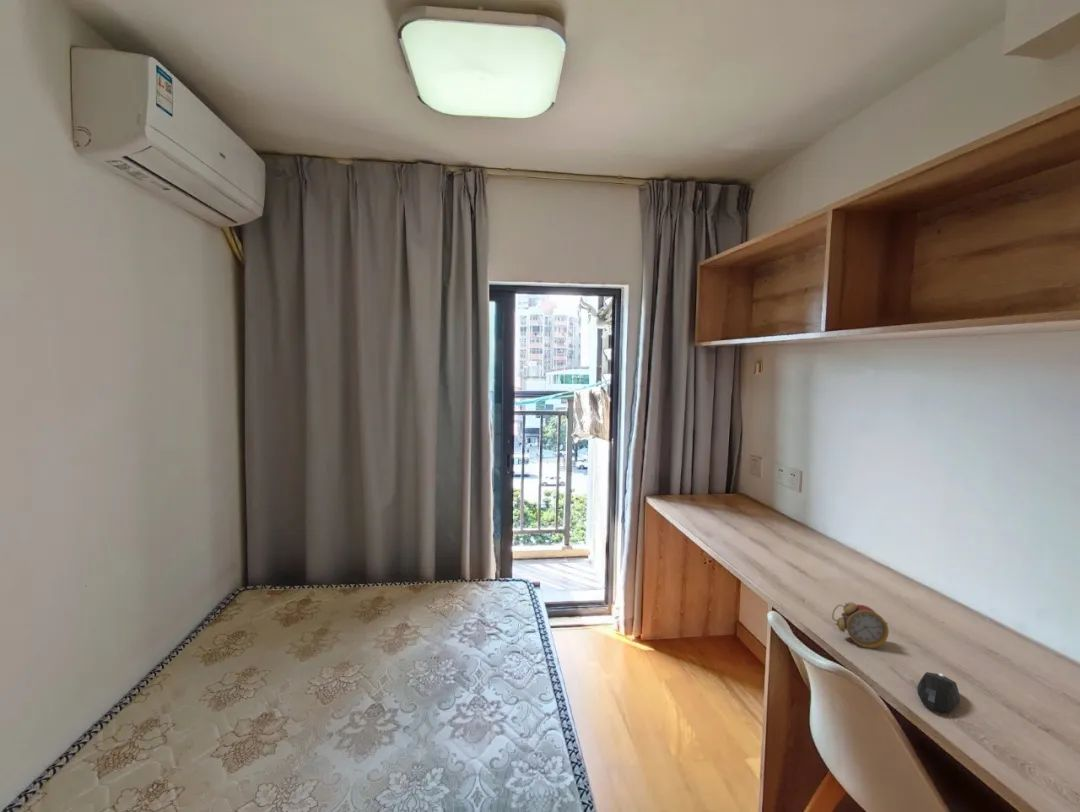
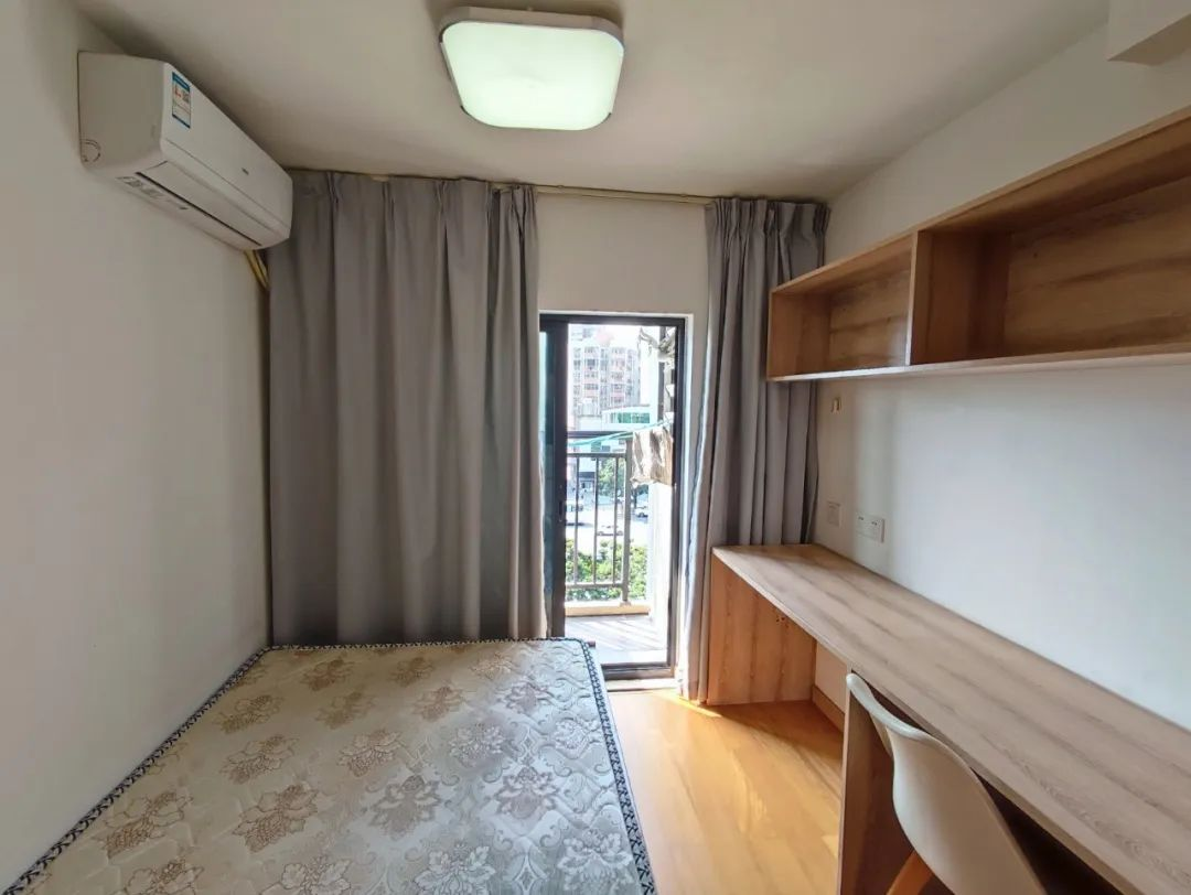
- mouse [916,671,961,713]
- alarm clock [831,601,890,649]
